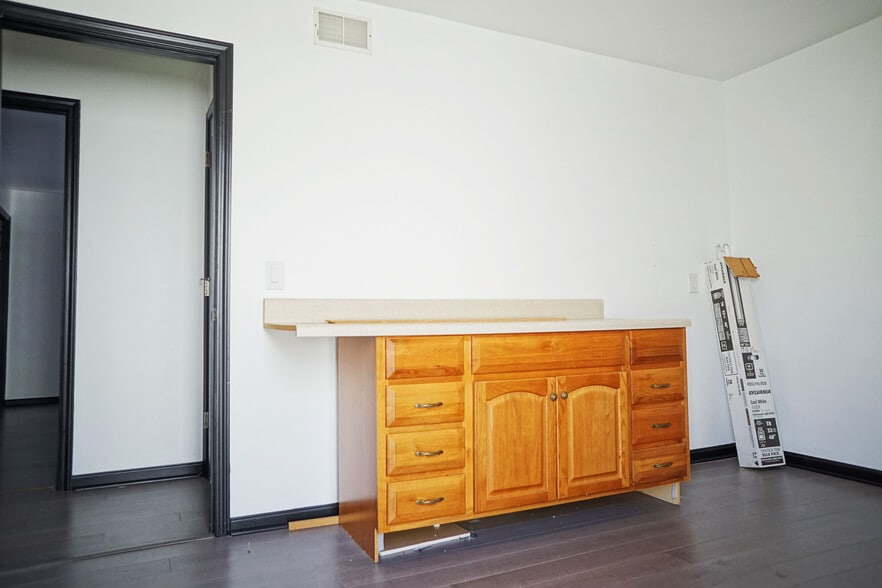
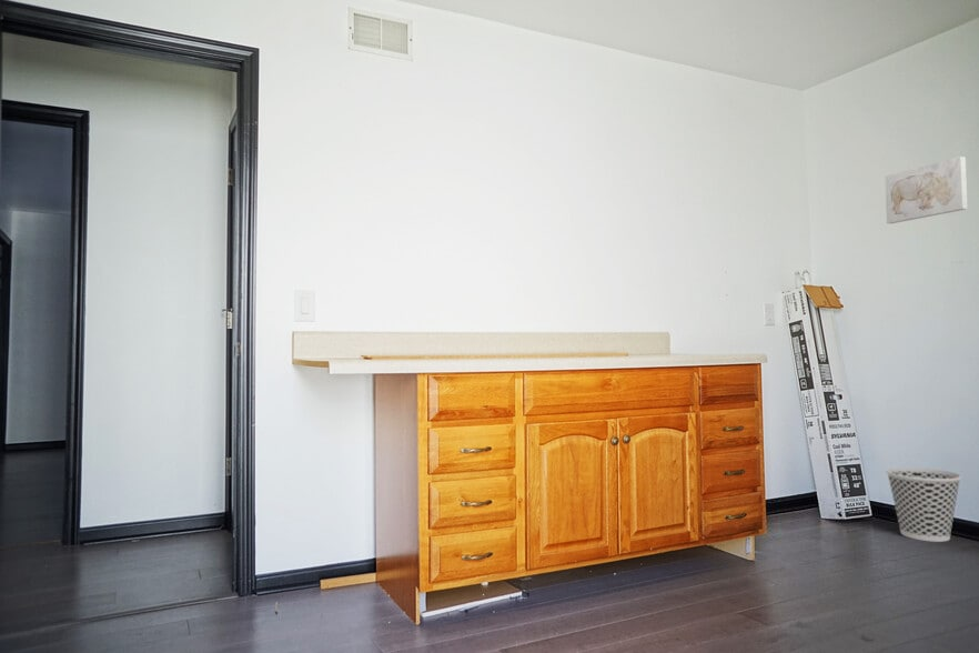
+ wall art [884,155,969,224]
+ wastebasket [885,466,962,543]
